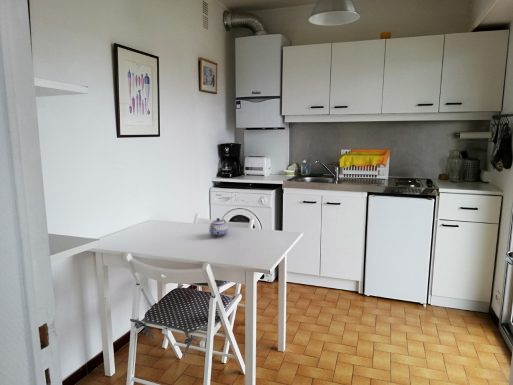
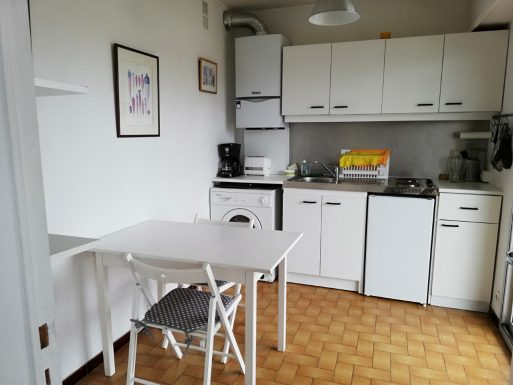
- teapot [208,217,229,238]
